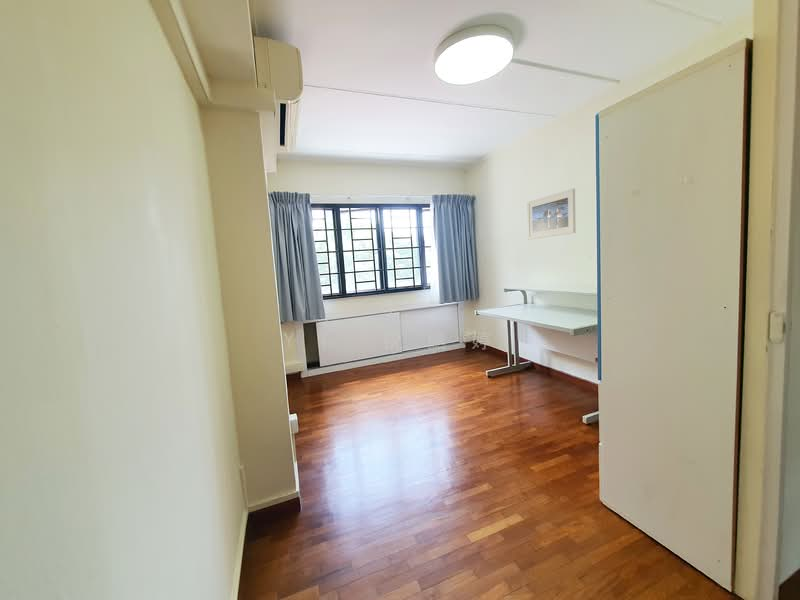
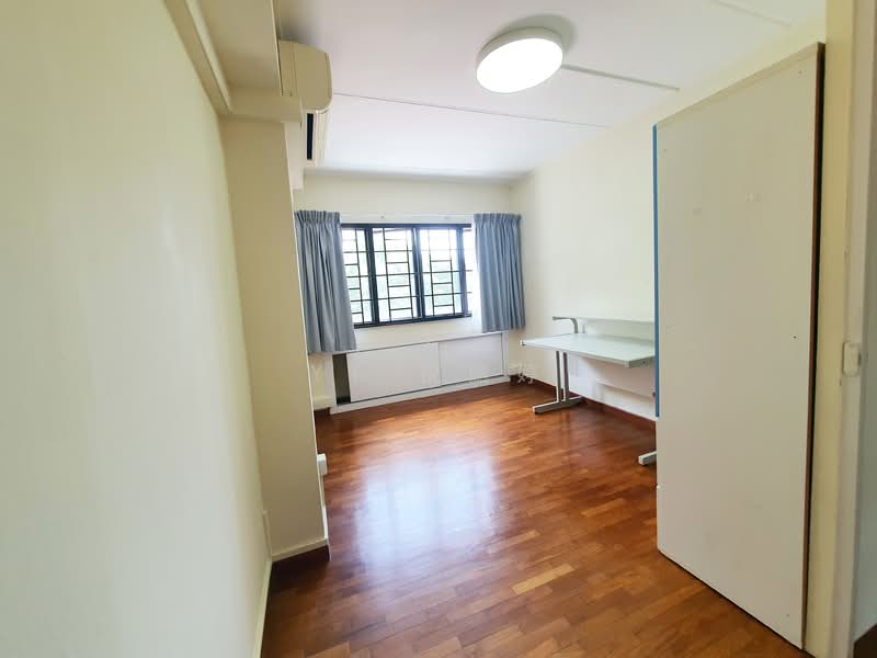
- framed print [526,188,576,240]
